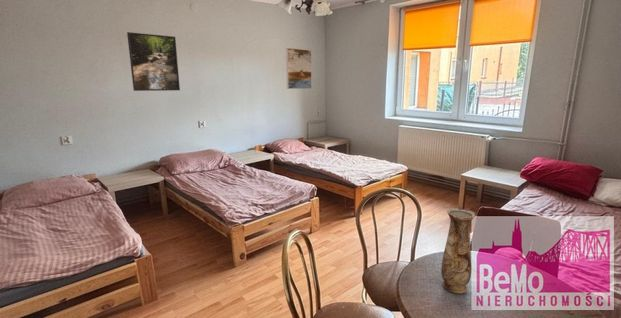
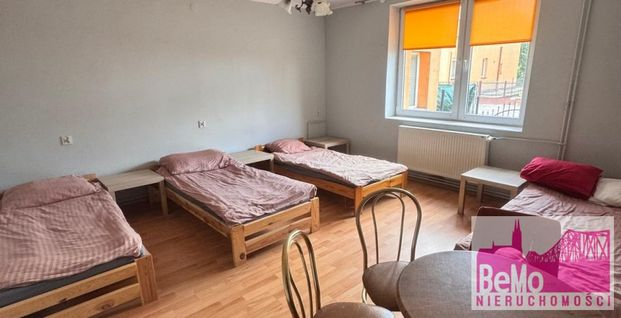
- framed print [285,47,313,90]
- vase [440,207,476,294]
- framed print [126,31,181,92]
